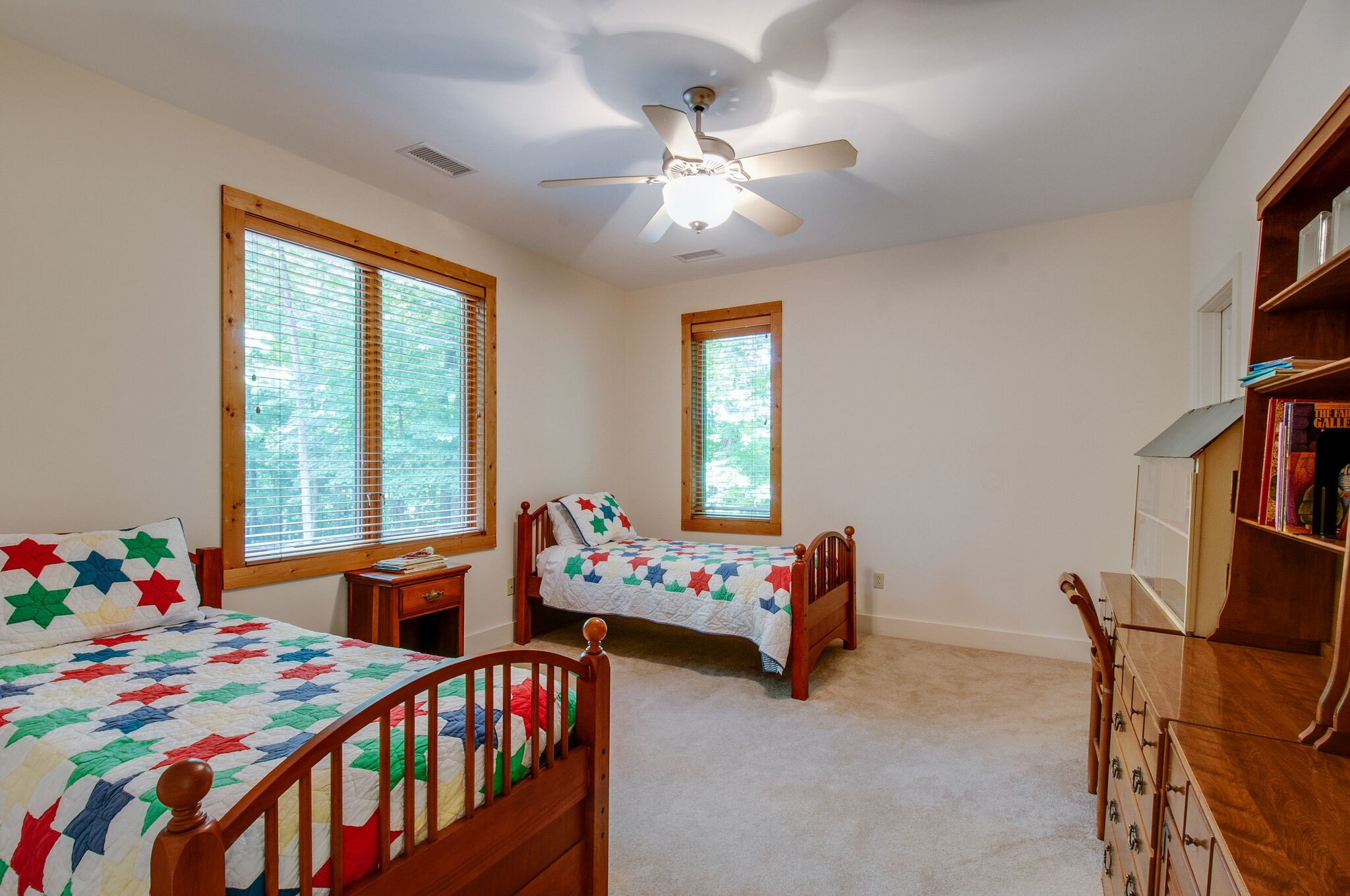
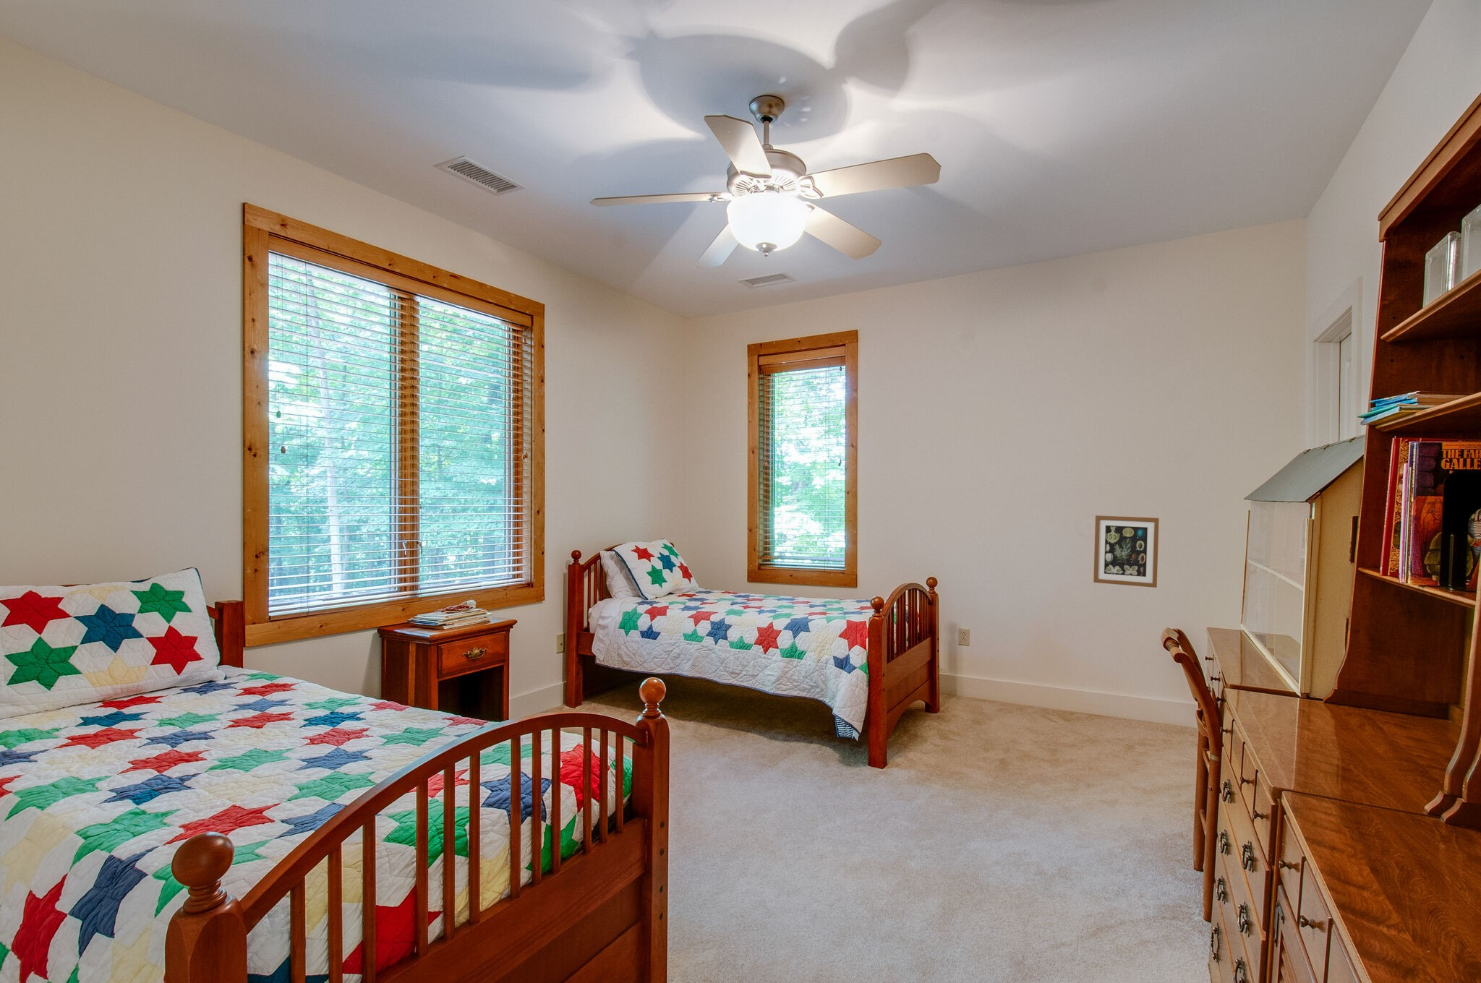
+ wall art [1093,515,1160,588]
